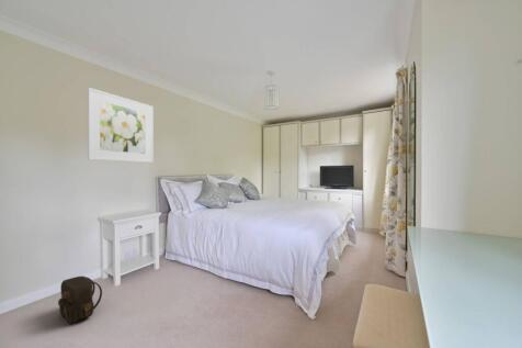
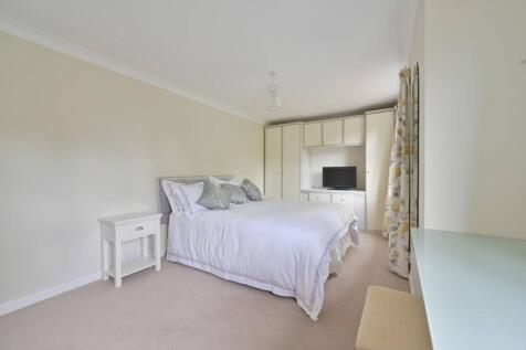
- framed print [87,87,155,164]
- backpack [57,276,103,325]
